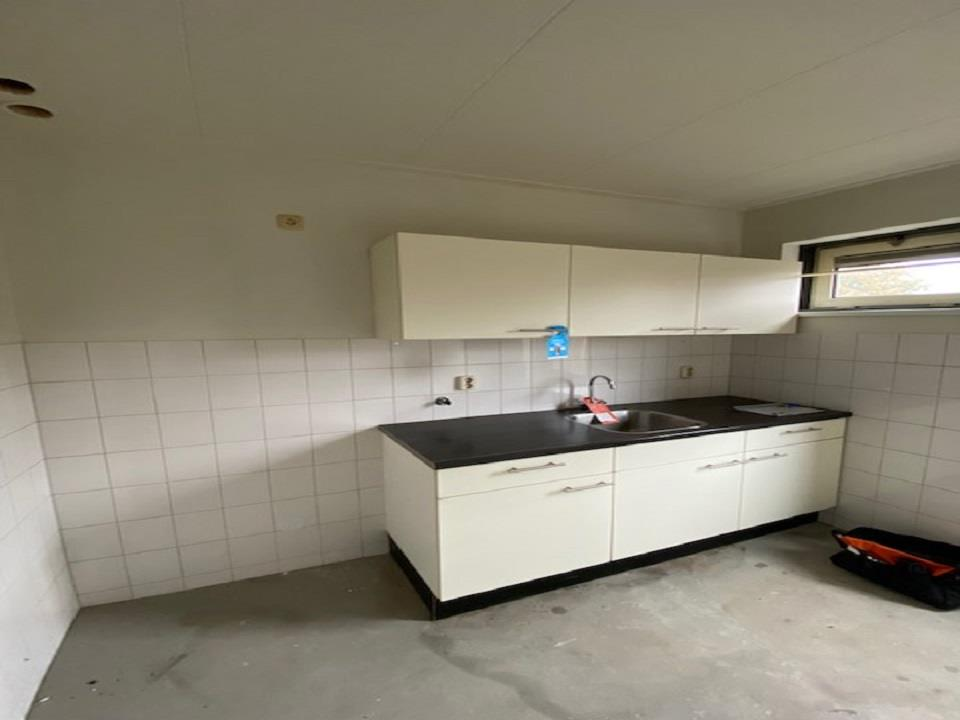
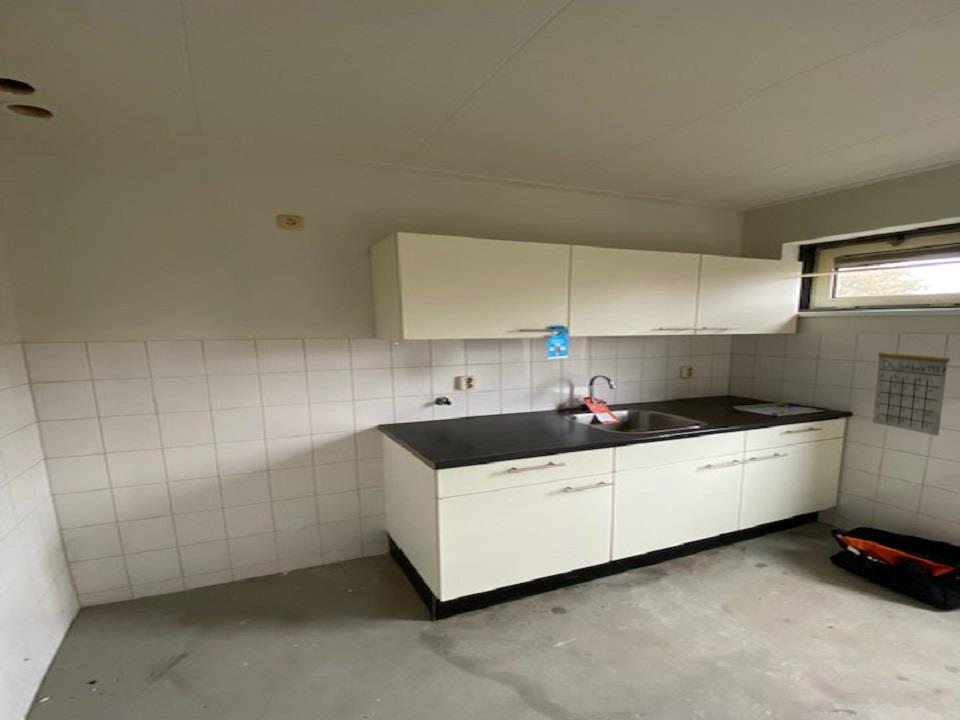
+ calendar [872,336,951,437]
